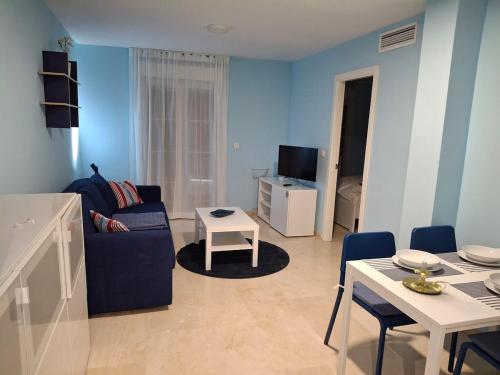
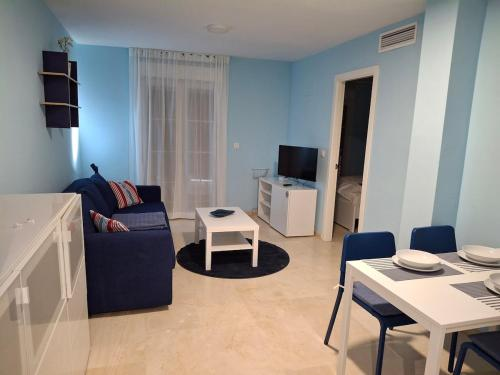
- candle holder [401,252,451,295]
